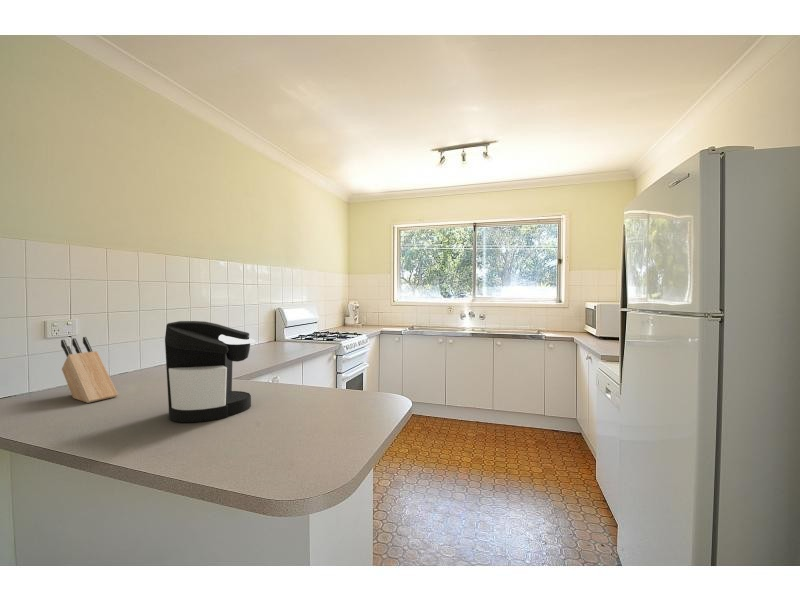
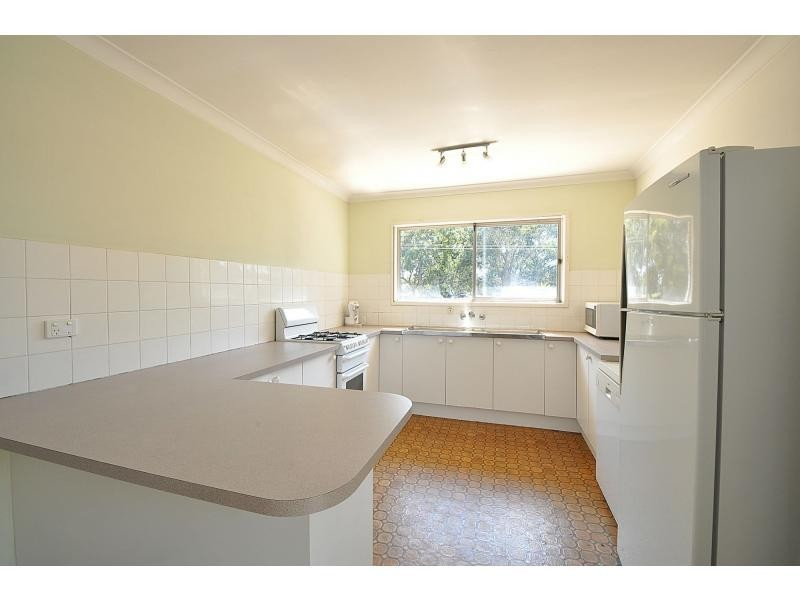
- knife block [60,336,119,404]
- coffee maker [164,320,256,423]
